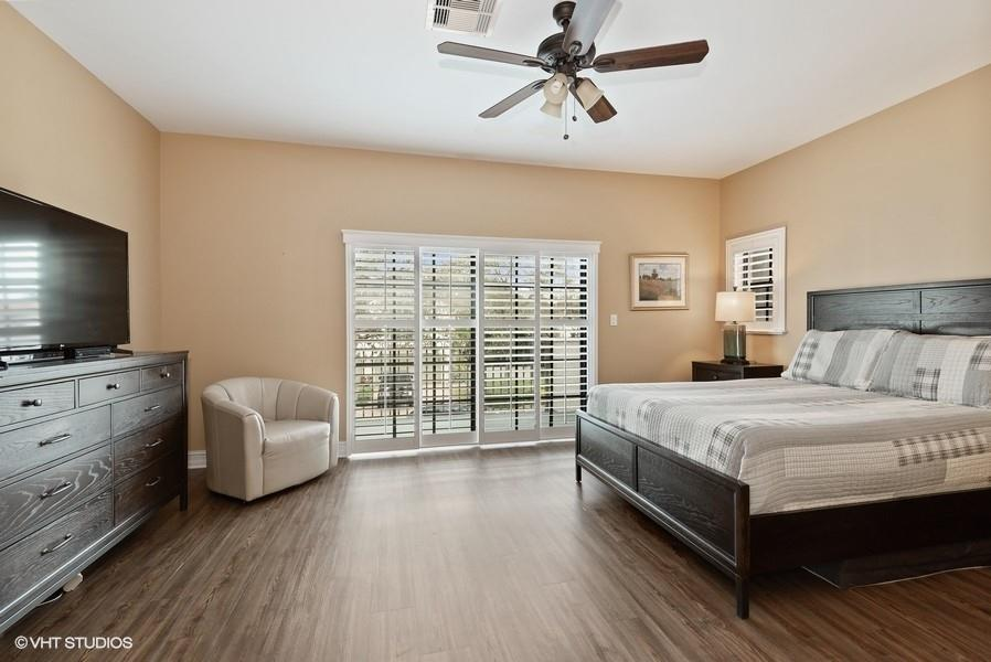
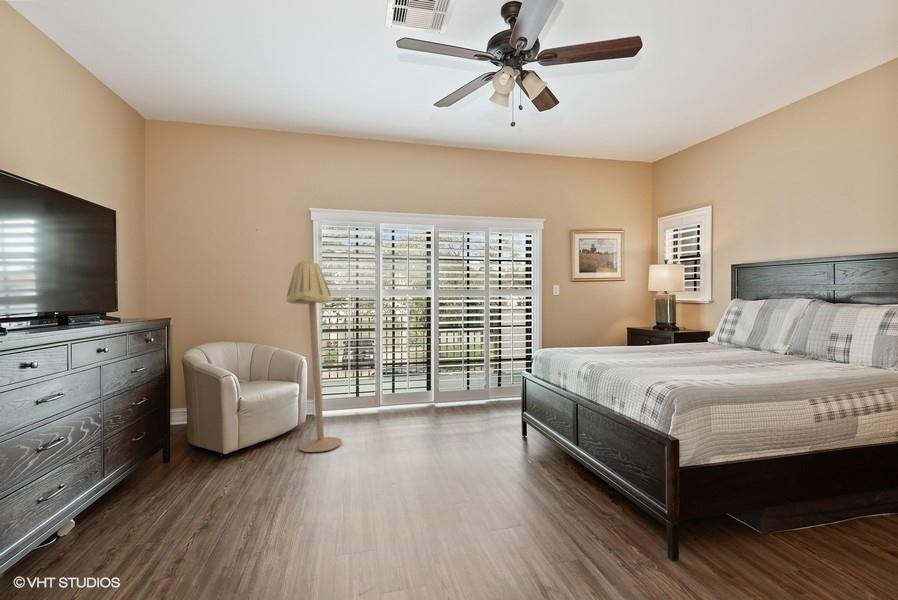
+ floor lamp [285,258,343,453]
